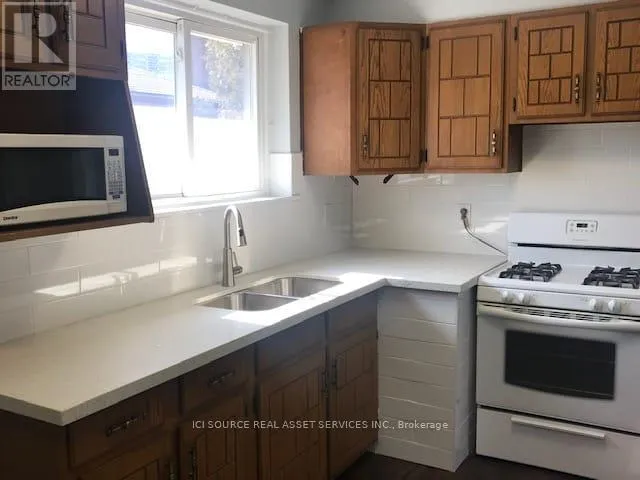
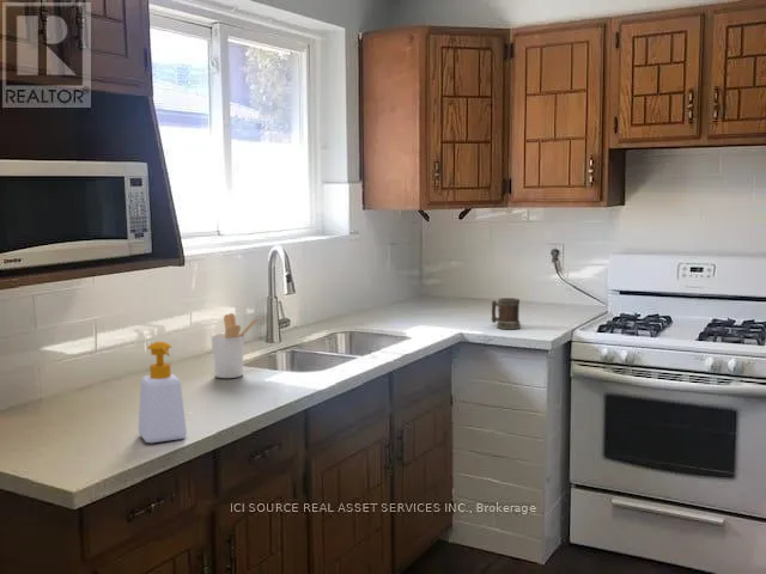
+ mug [491,297,522,330]
+ utensil holder [211,312,262,379]
+ soap bottle [136,341,188,444]
